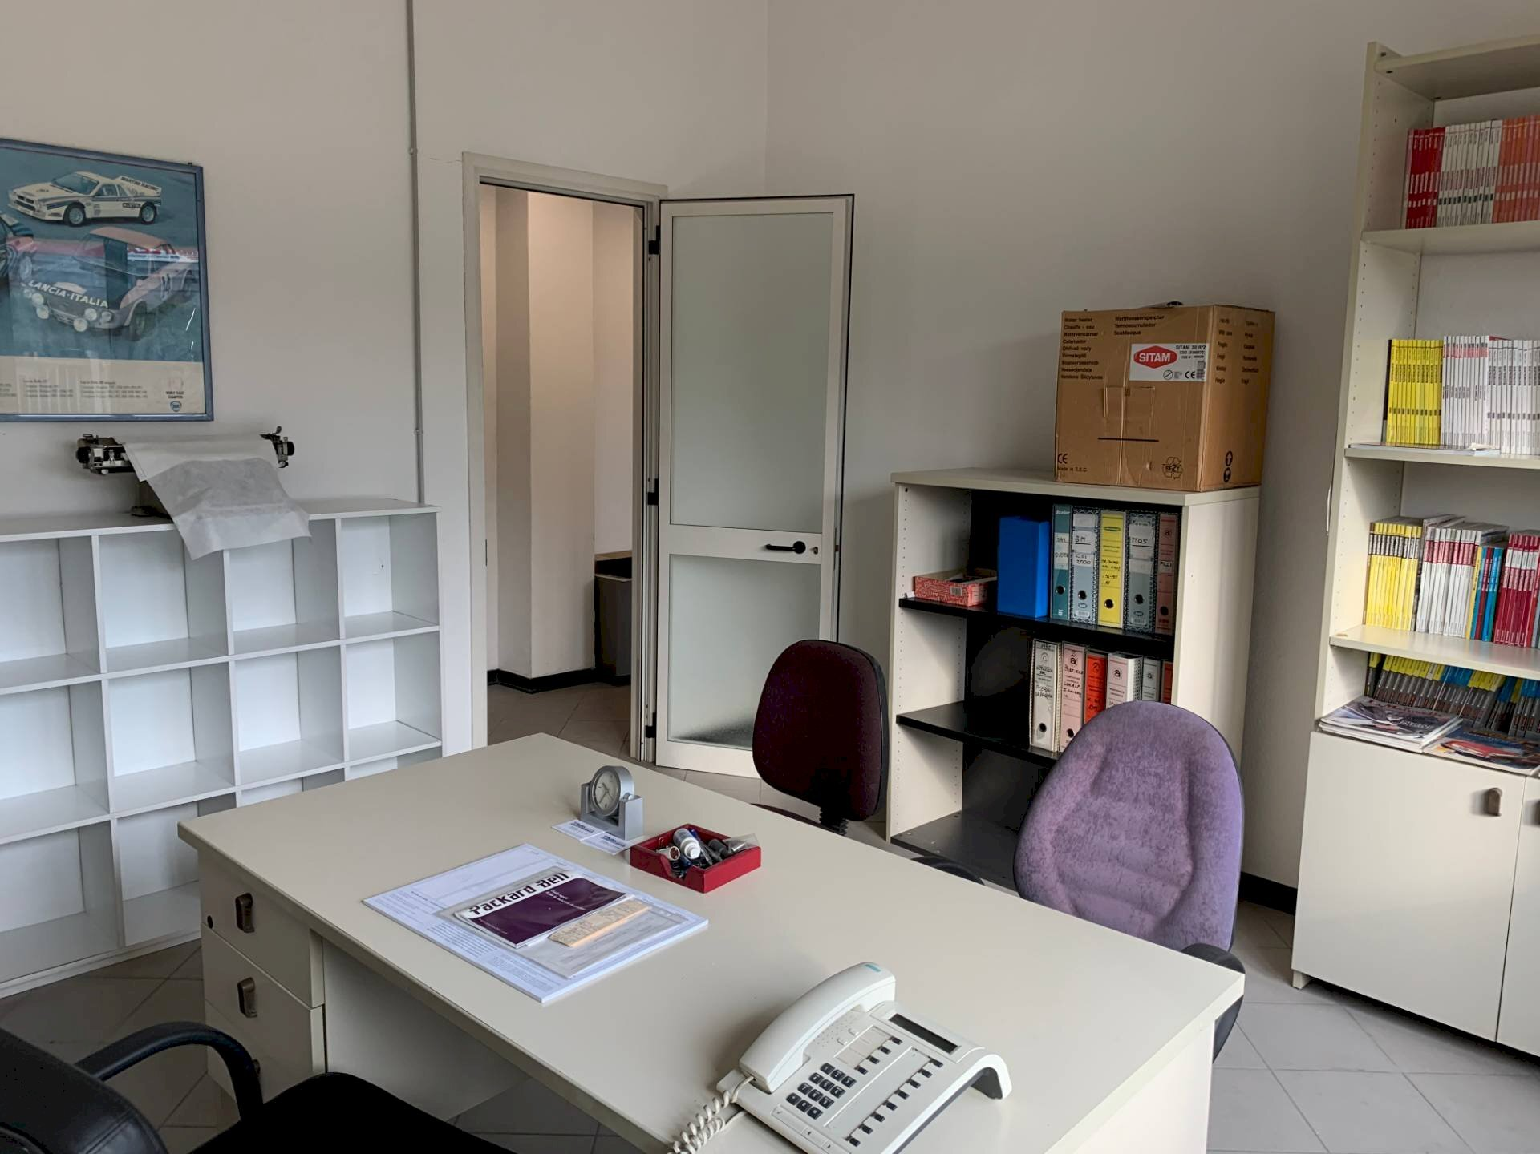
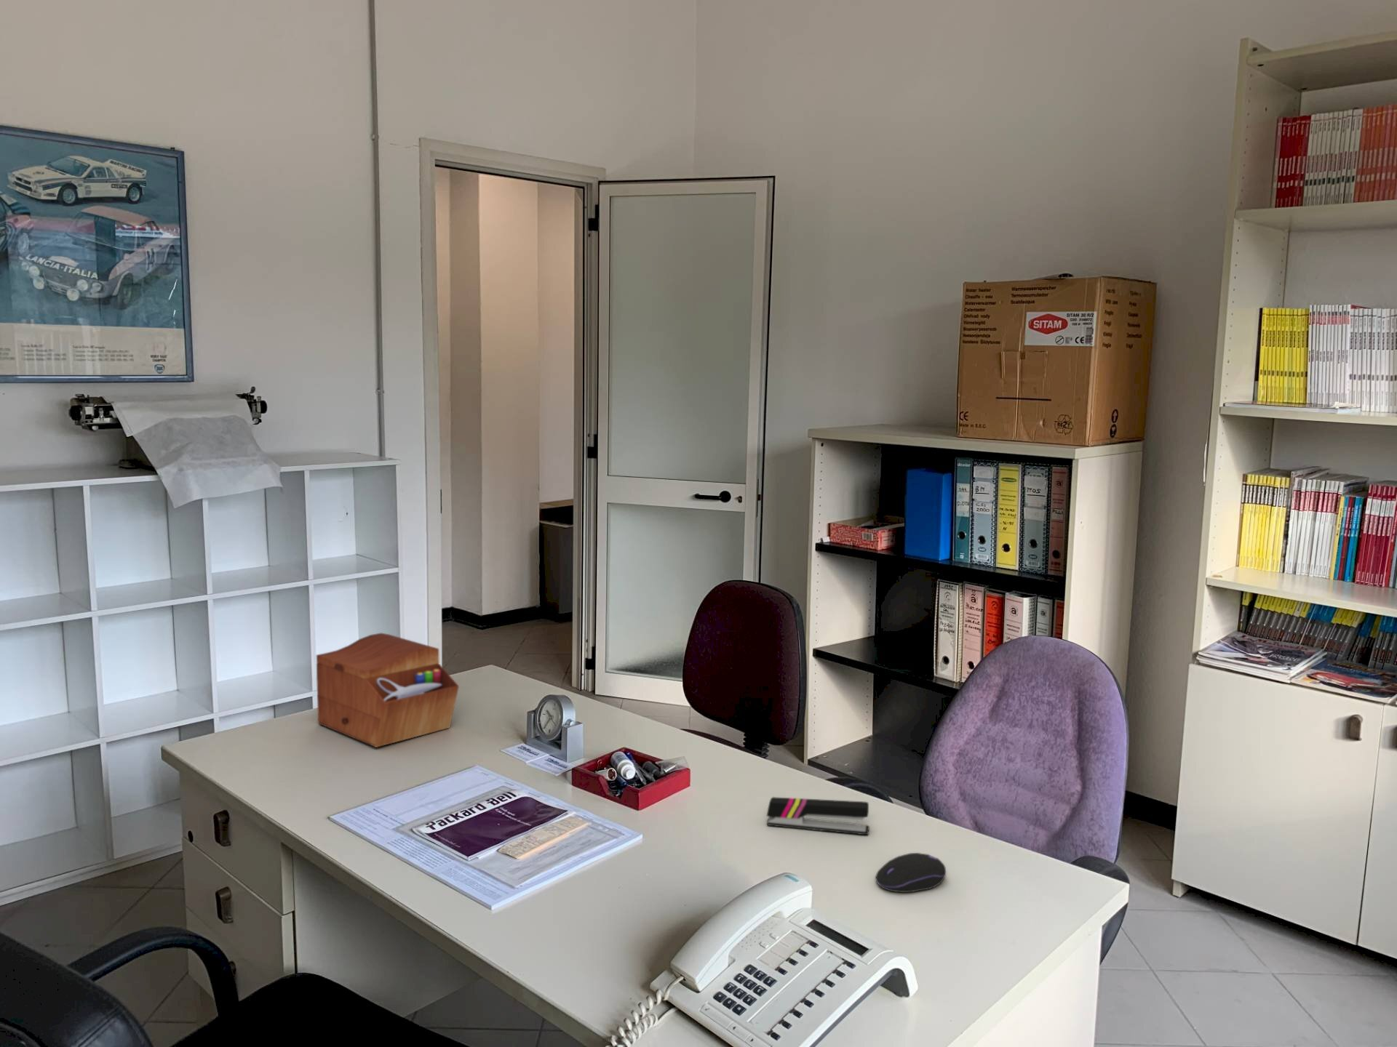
+ stapler [767,796,870,836]
+ computer mouse [876,852,947,893]
+ sewing box [316,632,460,748]
